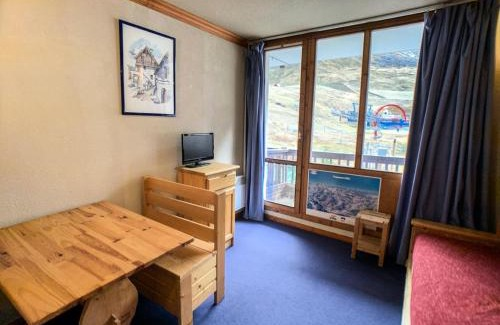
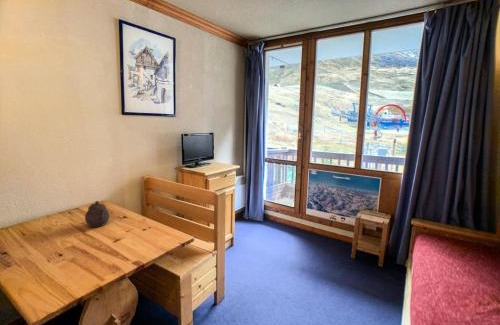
+ teapot [84,200,110,228]
